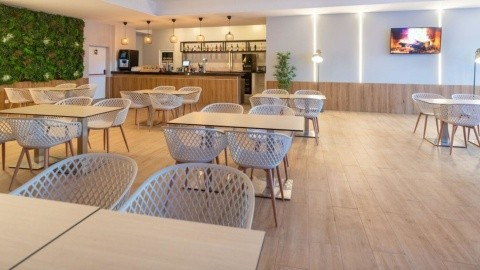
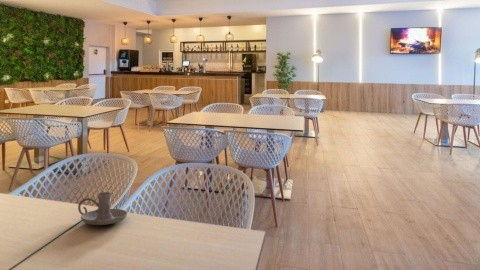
+ candle holder [77,191,128,226]
